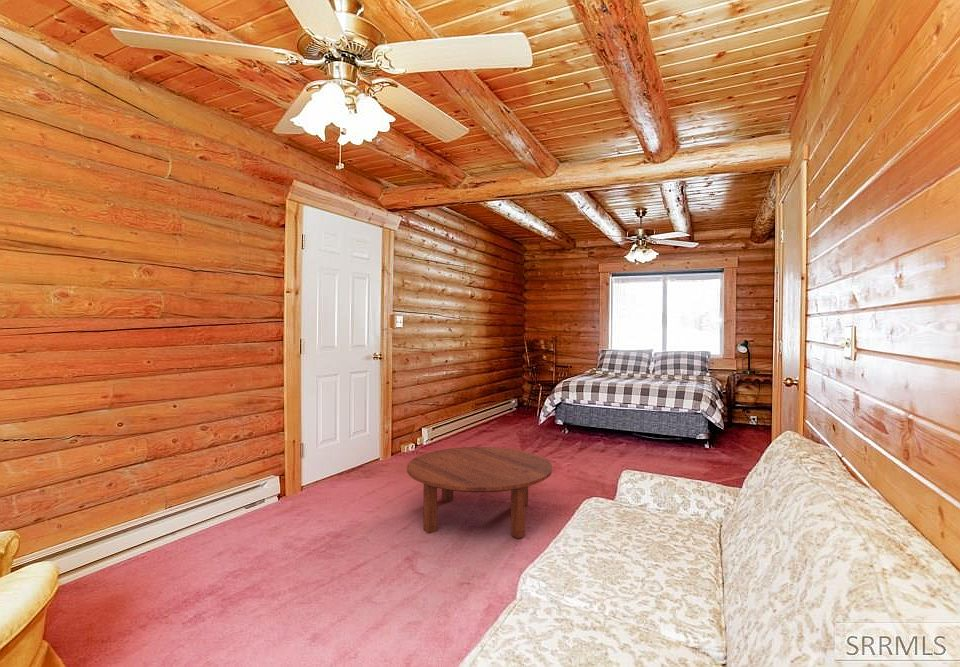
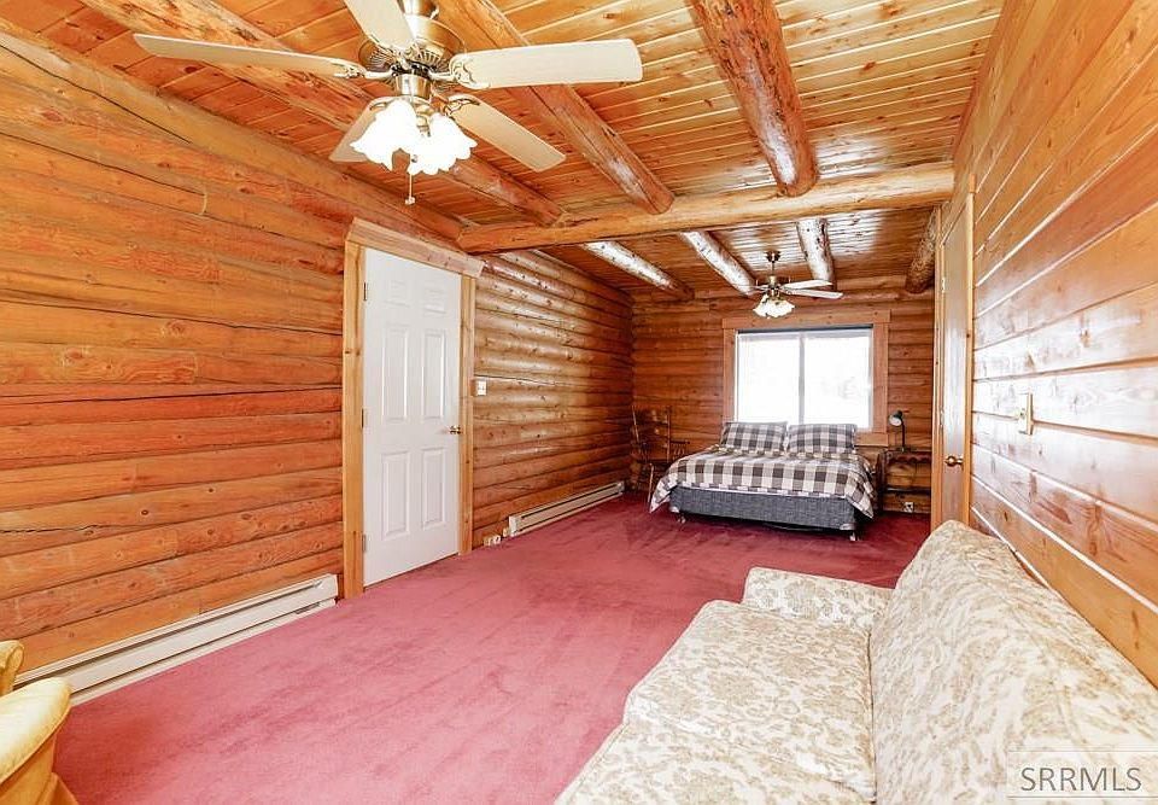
- coffee table [406,446,553,540]
